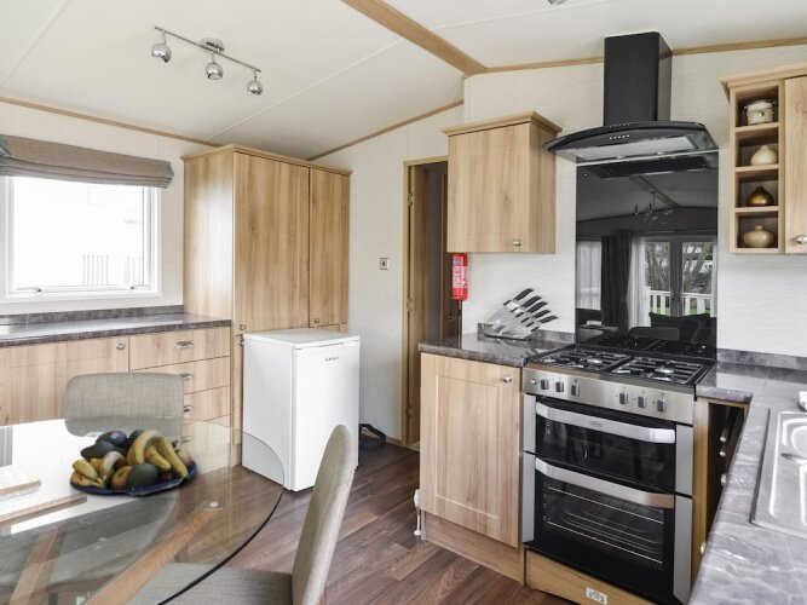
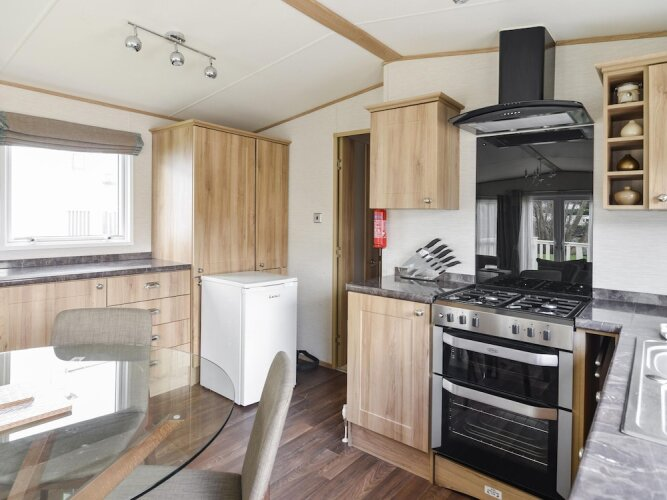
- fruit bowl [69,428,198,497]
